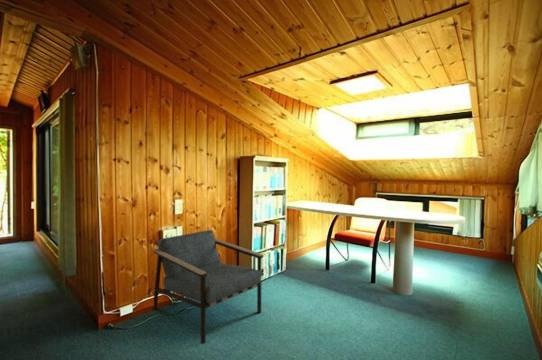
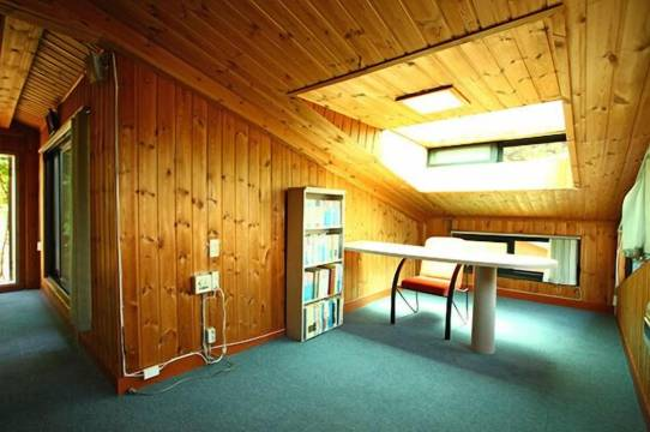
- armchair [152,229,264,345]
